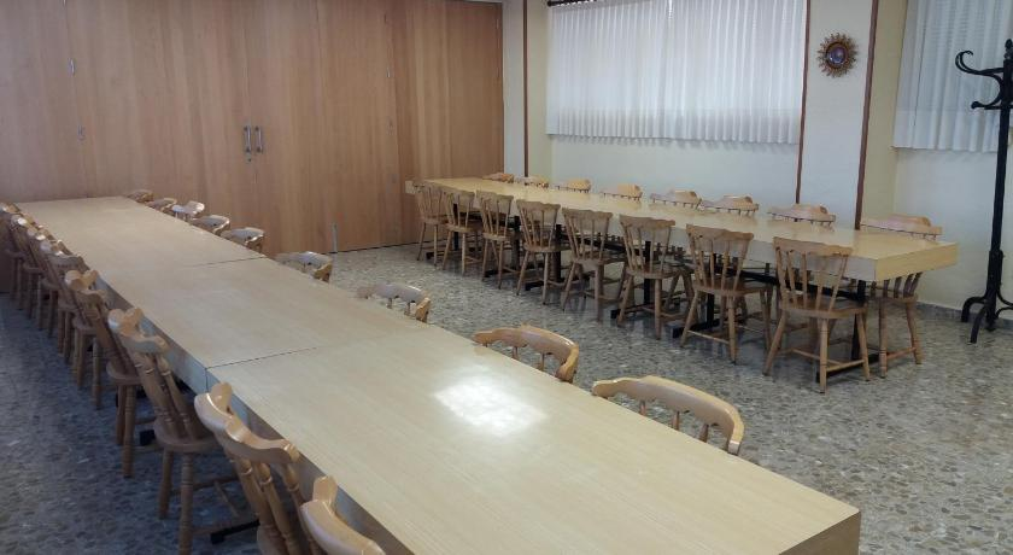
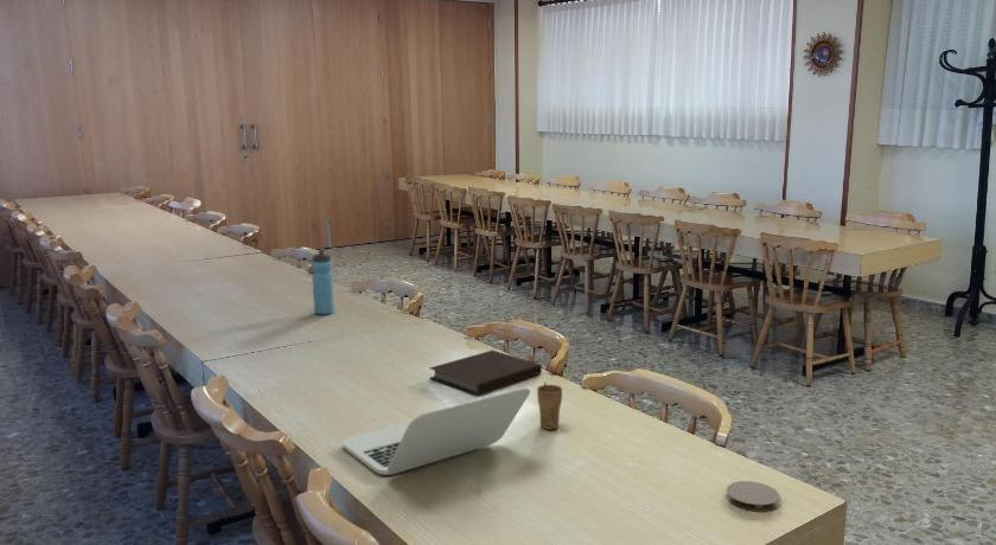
+ notebook [428,350,543,396]
+ laptop [341,386,531,476]
+ coaster [724,480,781,513]
+ water bottle [311,249,336,315]
+ cup [536,382,563,430]
